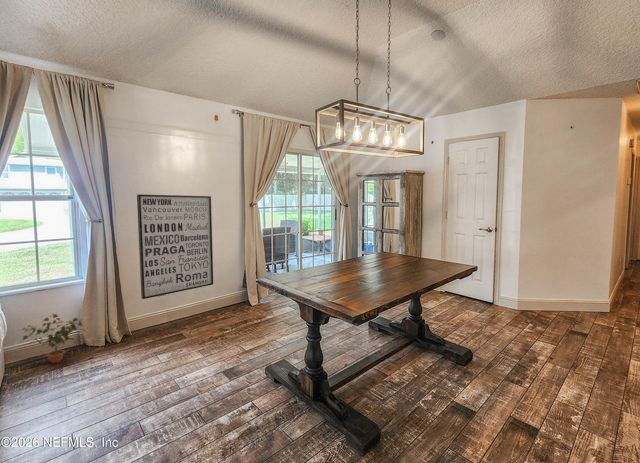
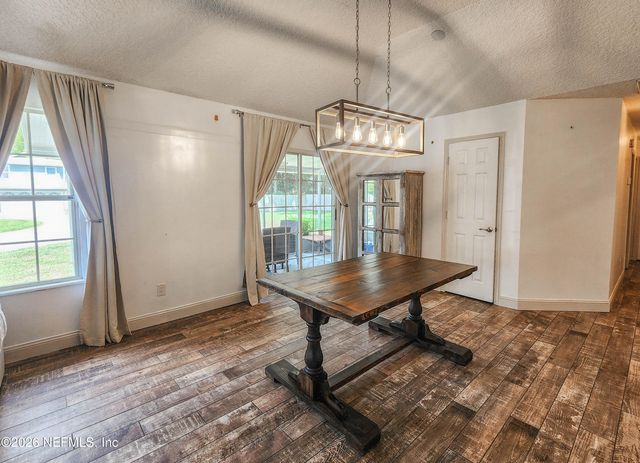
- potted plant [21,312,83,364]
- wall art [136,193,214,300]
